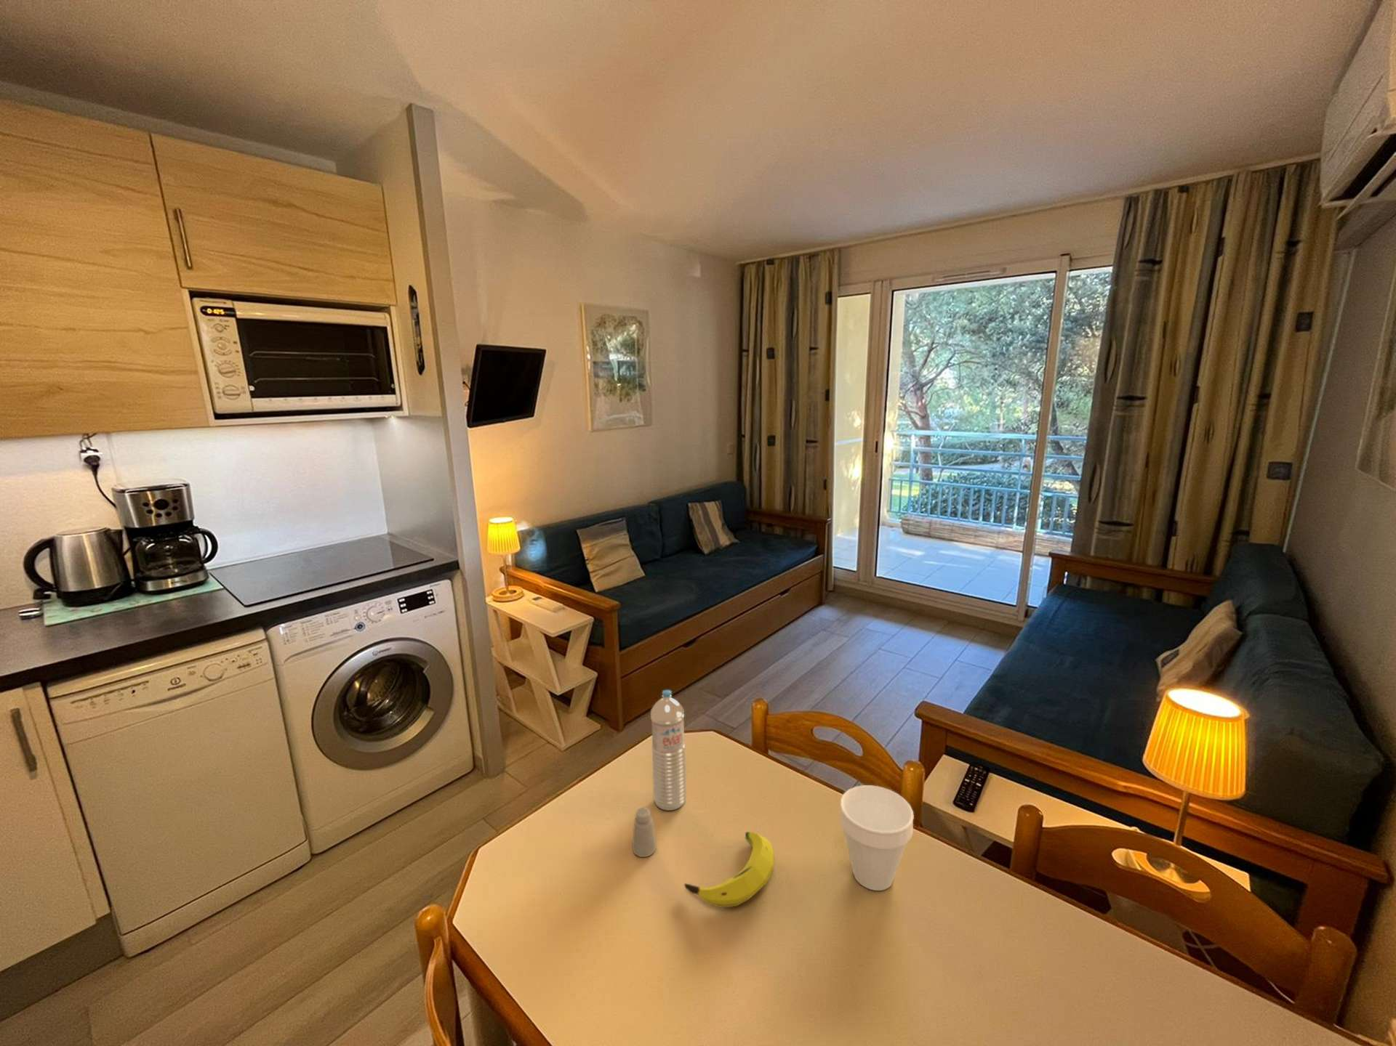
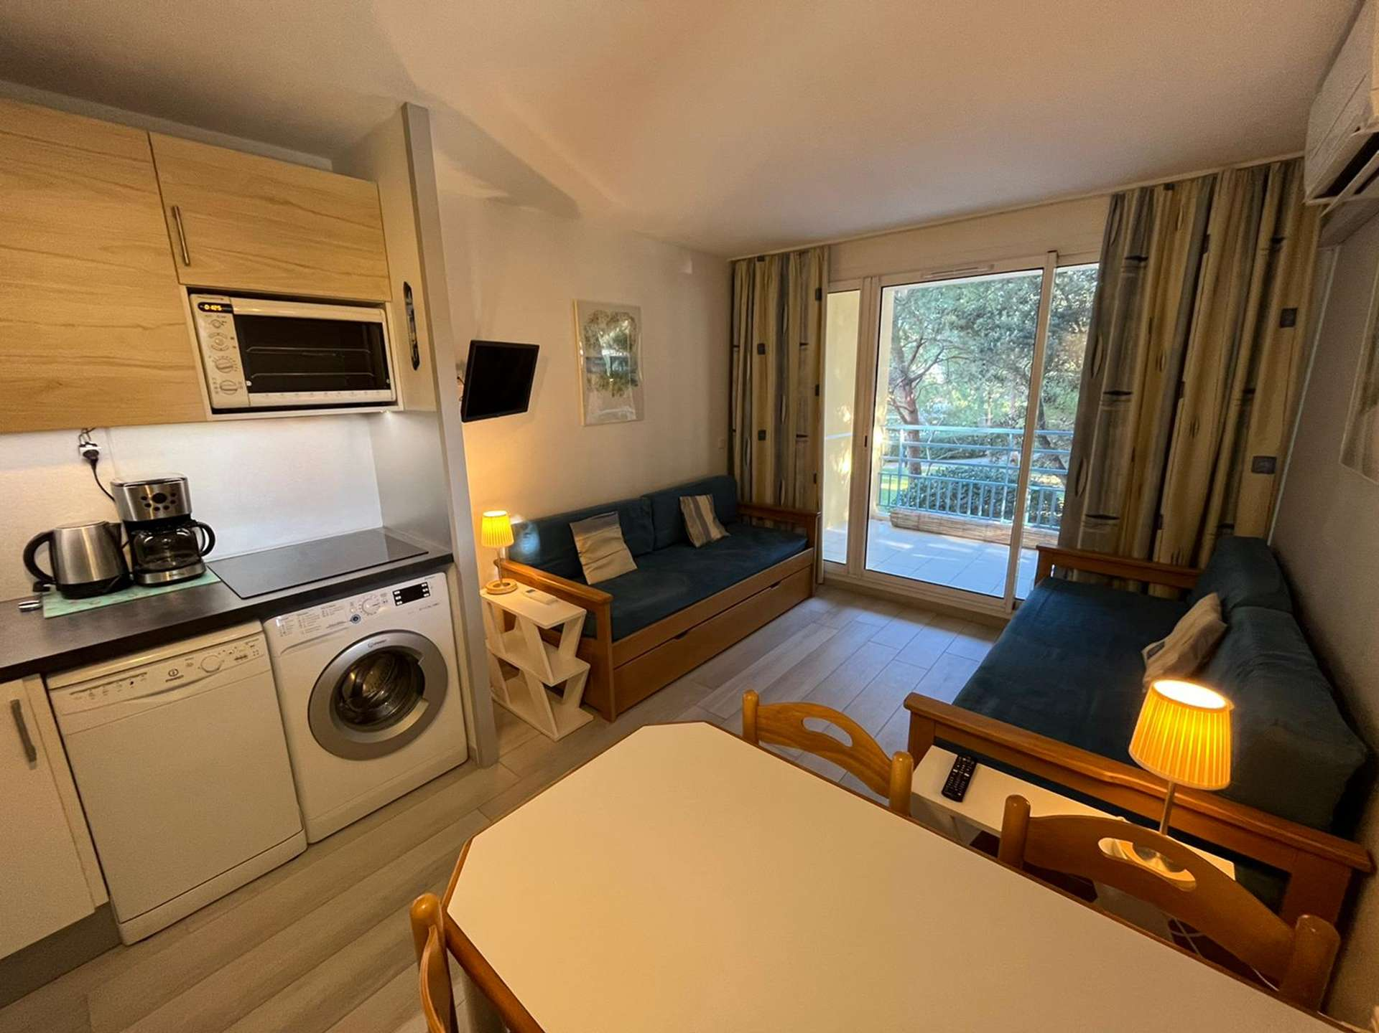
- water bottle [650,689,686,811]
- banana [684,831,775,908]
- cup [839,785,915,891]
- saltshaker [632,806,657,858]
